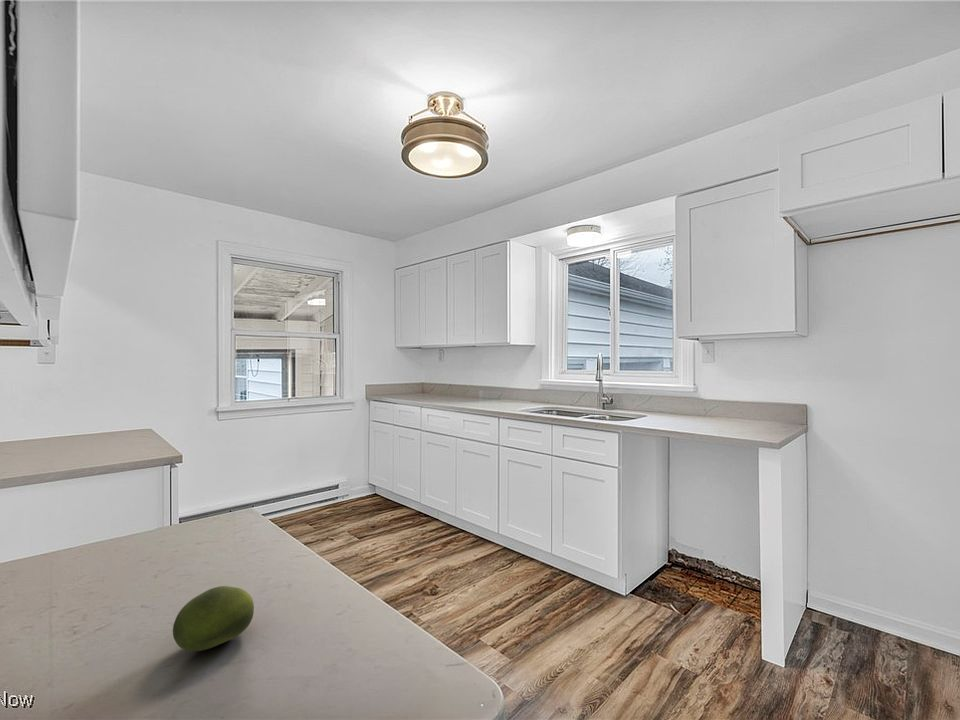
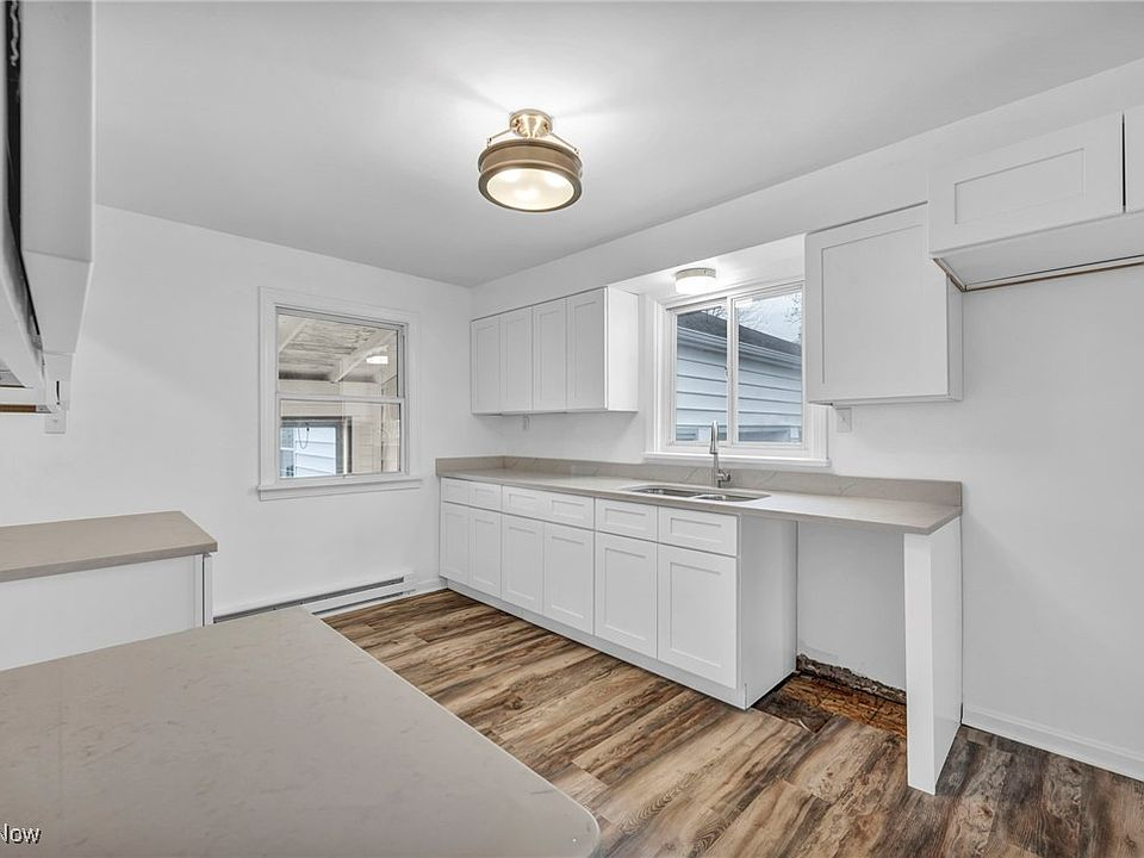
- fruit [172,585,255,652]
